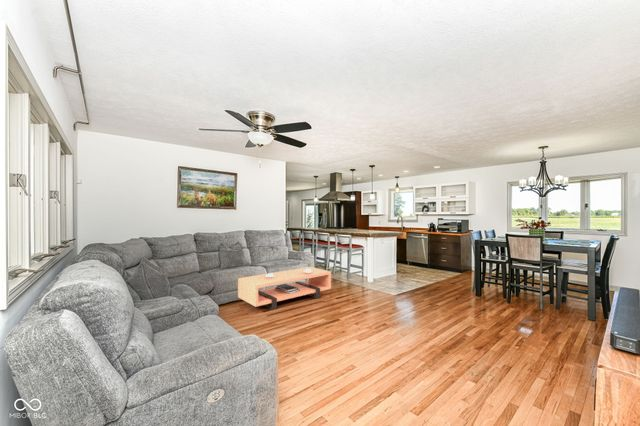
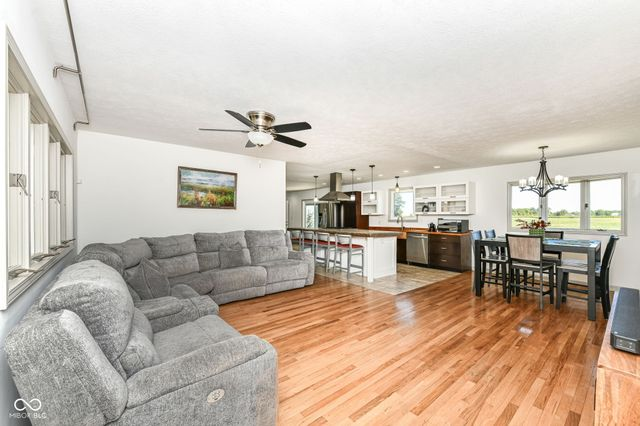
- coffee table [237,266,332,311]
